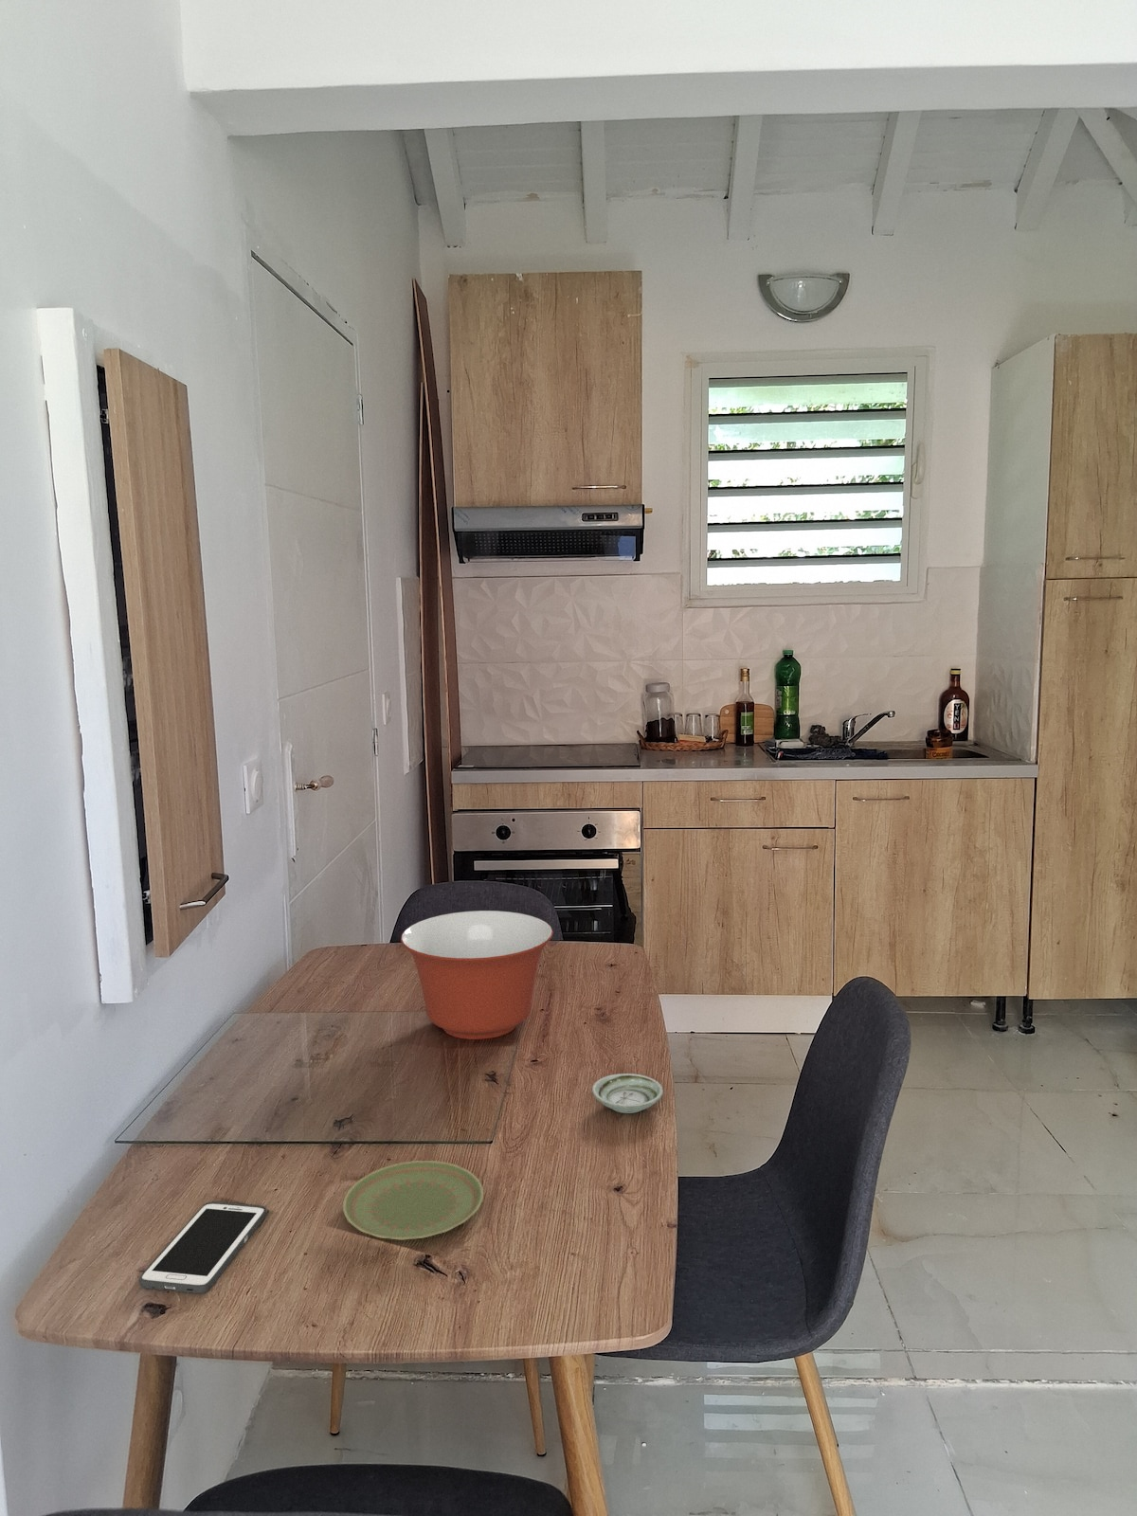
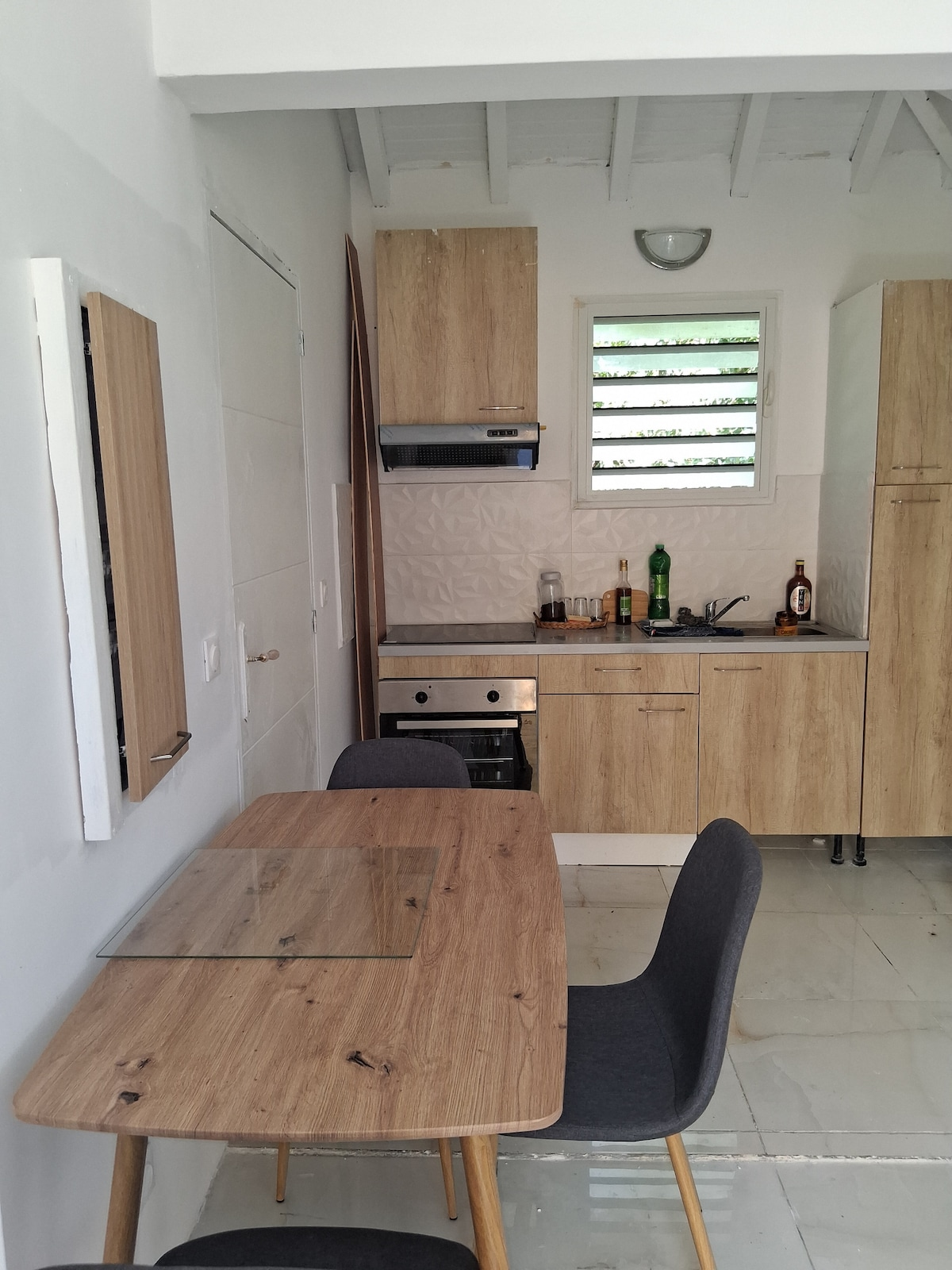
- cell phone [139,1201,268,1294]
- plate [342,1160,484,1240]
- saucer [591,1073,664,1114]
- mixing bowl [400,910,554,1041]
